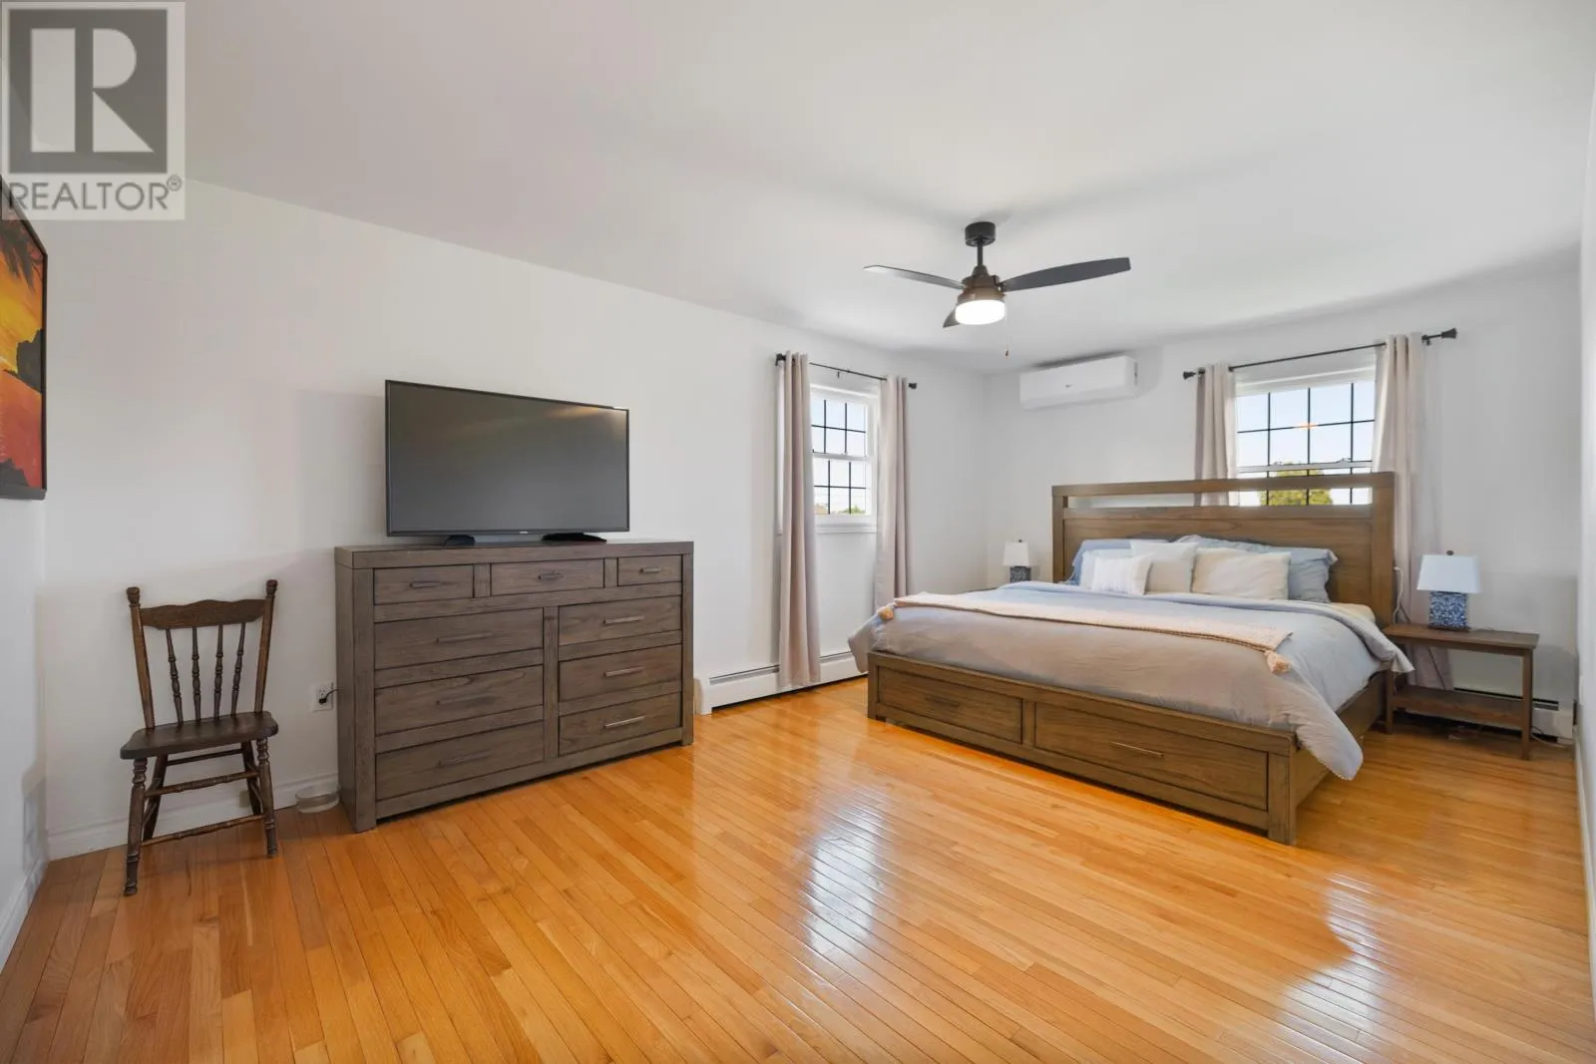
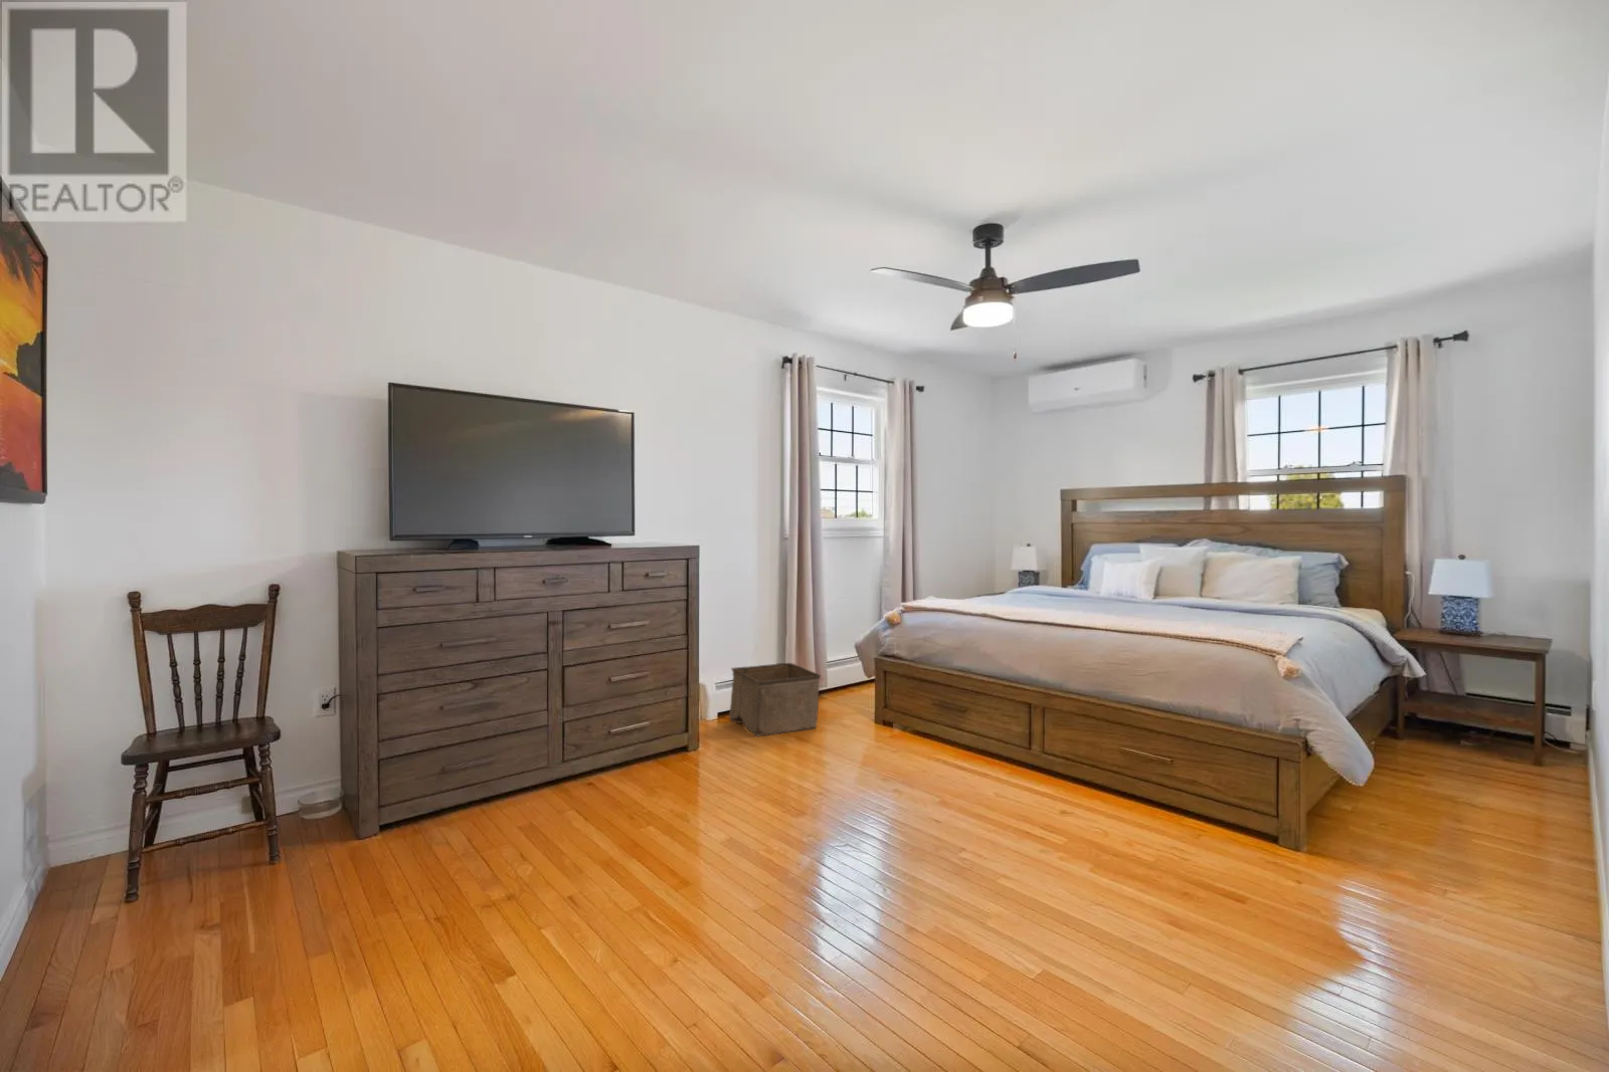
+ storage bin [728,662,821,737]
